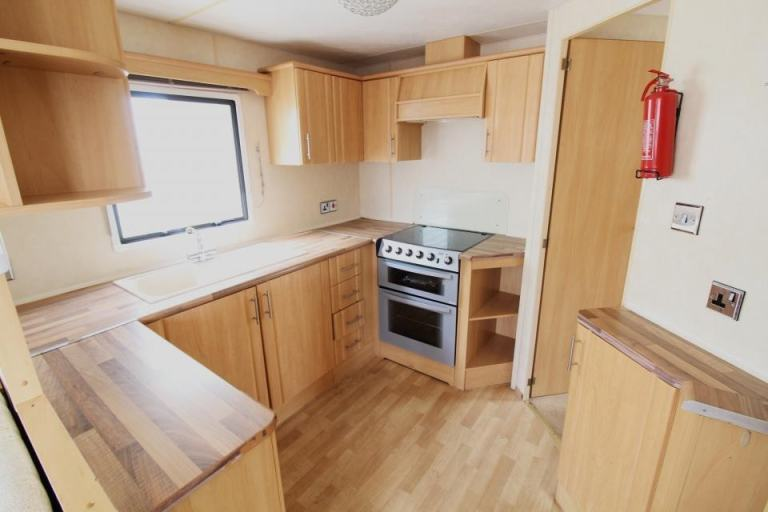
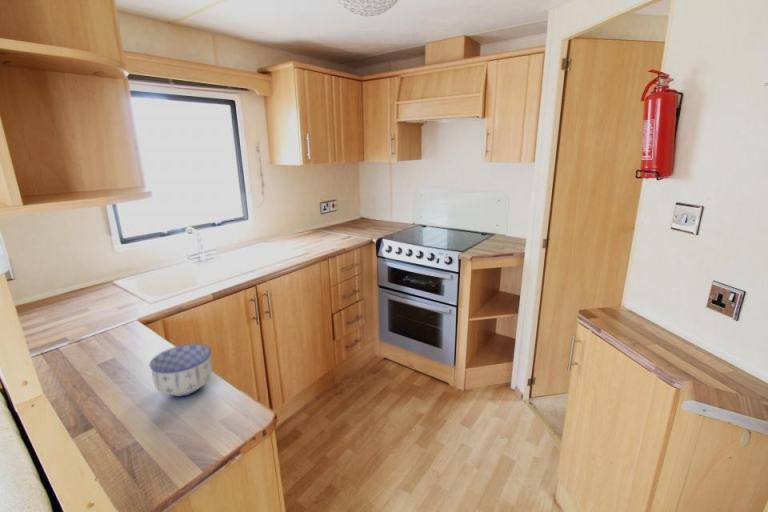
+ bowl [149,343,213,398]
